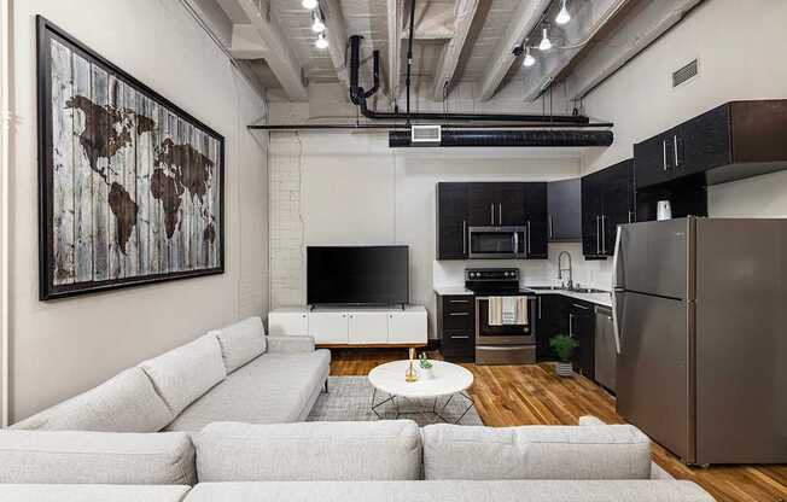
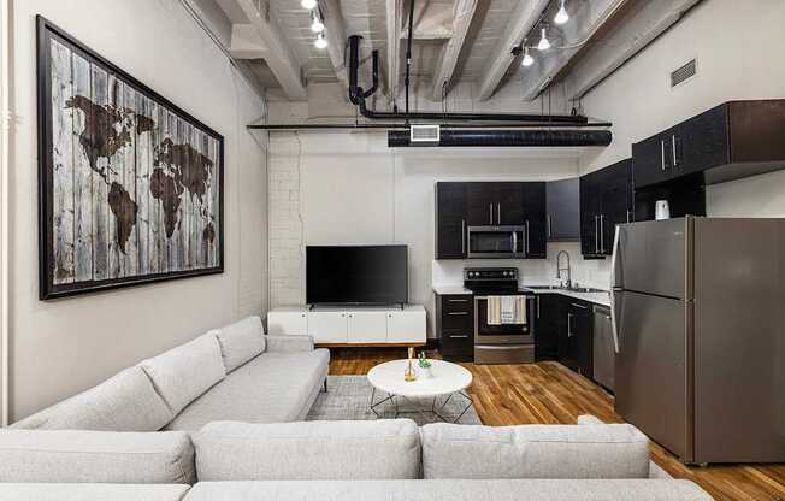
- potted plant [549,333,581,379]
